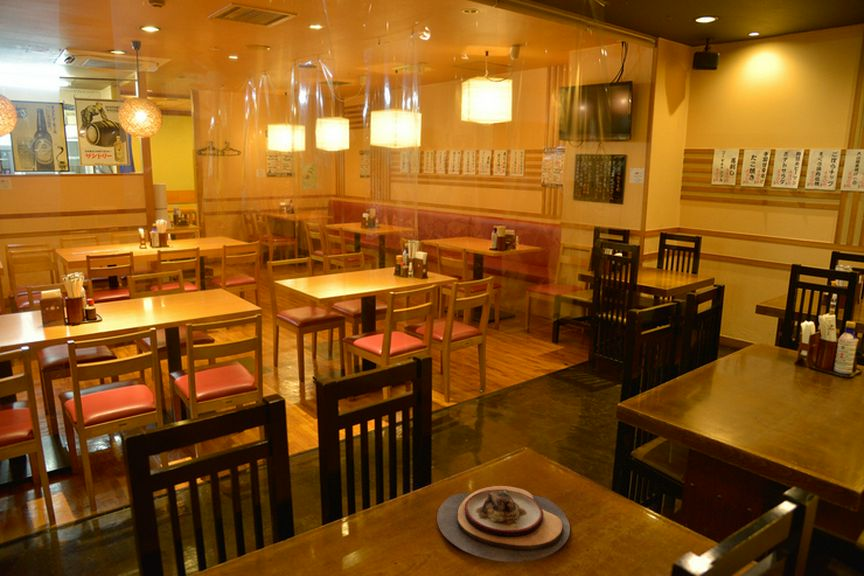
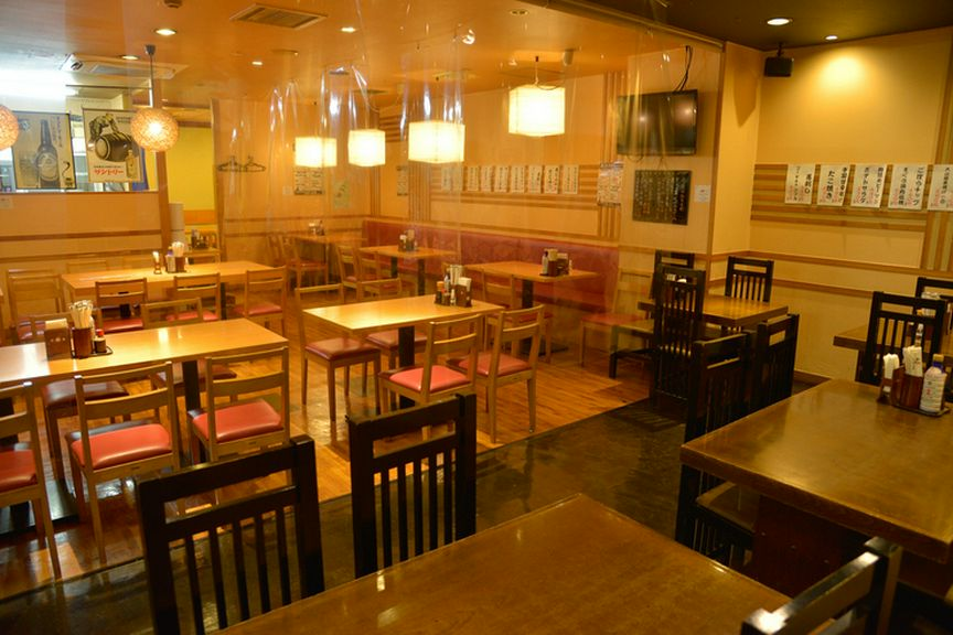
- plate [436,485,571,563]
